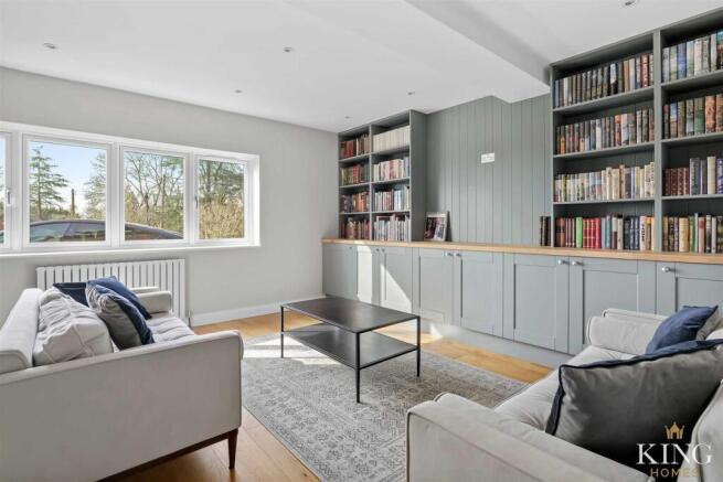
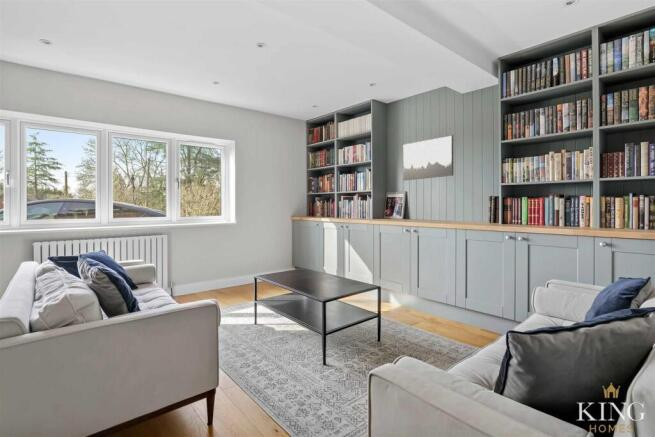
+ wall art [402,134,454,181]
